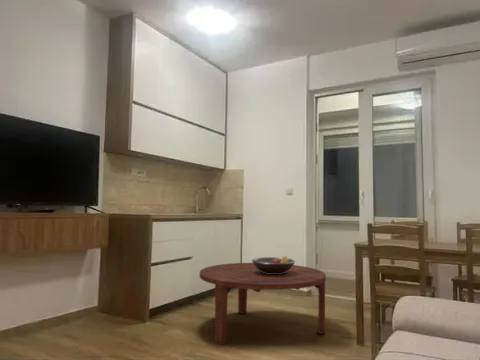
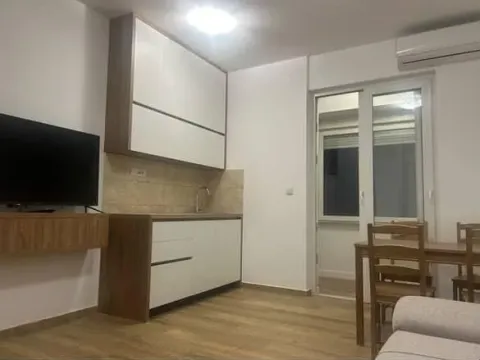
- fruit bowl [251,255,296,274]
- coffee table [199,262,327,346]
